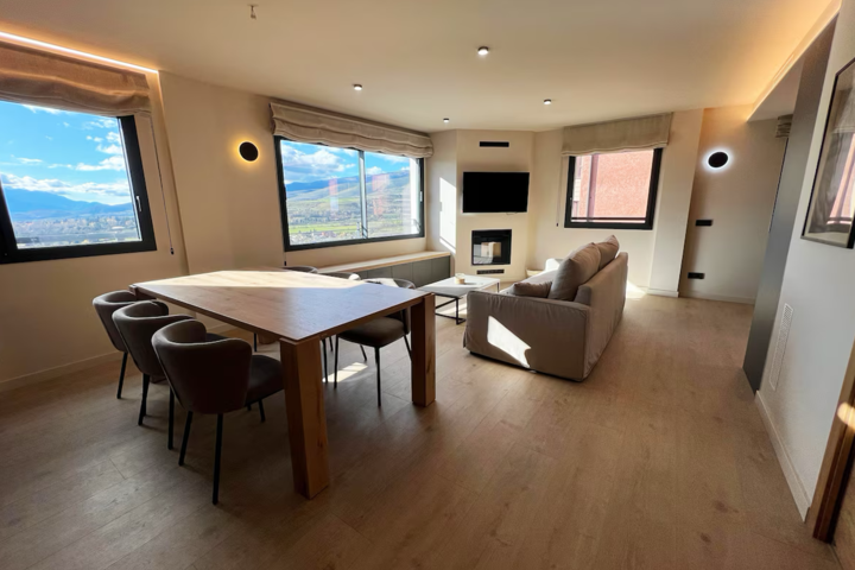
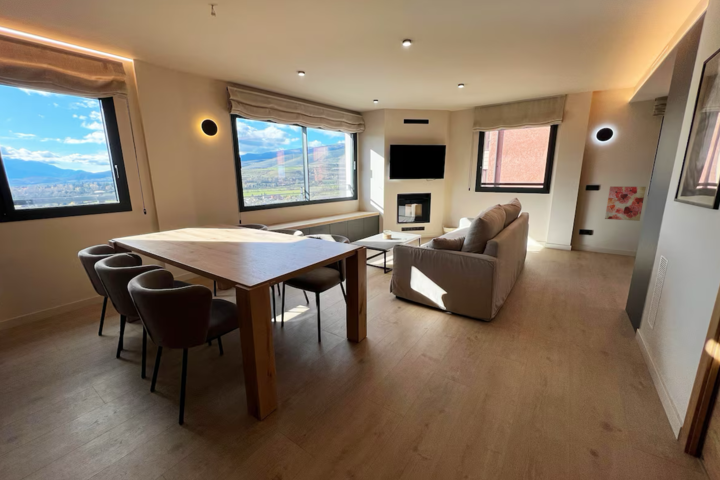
+ wall art [604,186,647,222]
